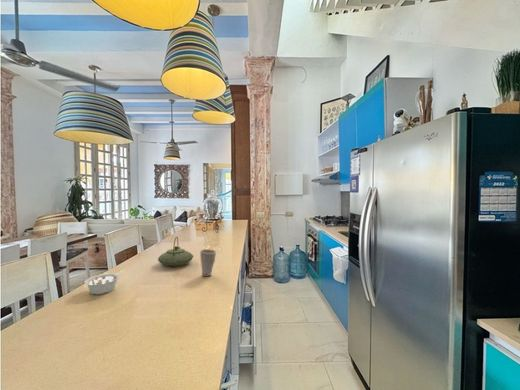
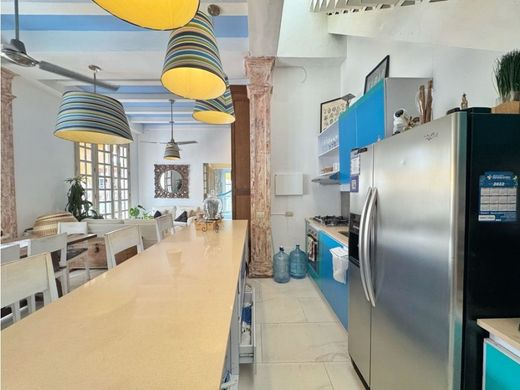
- teapot [157,236,194,268]
- cup [199,248,217,277]
- legume [83,269,125,295]
